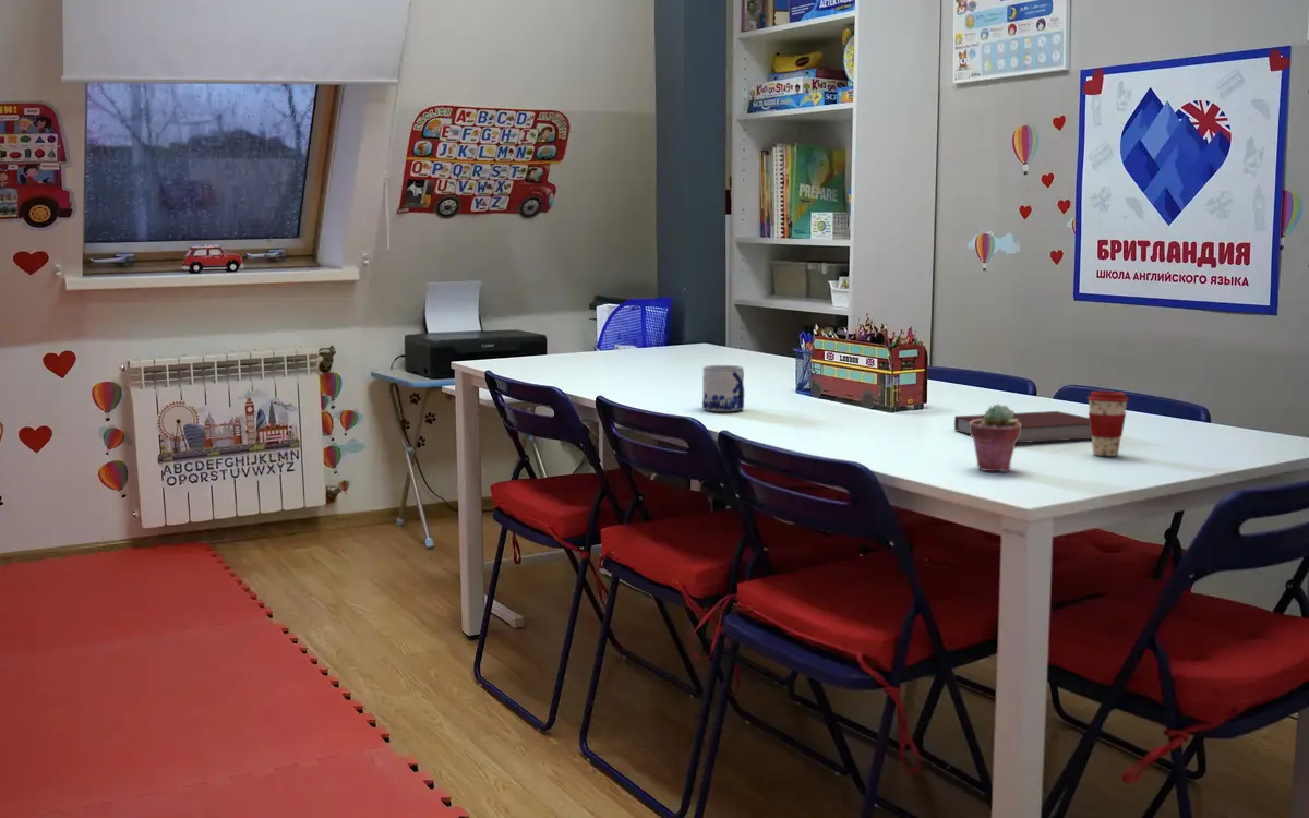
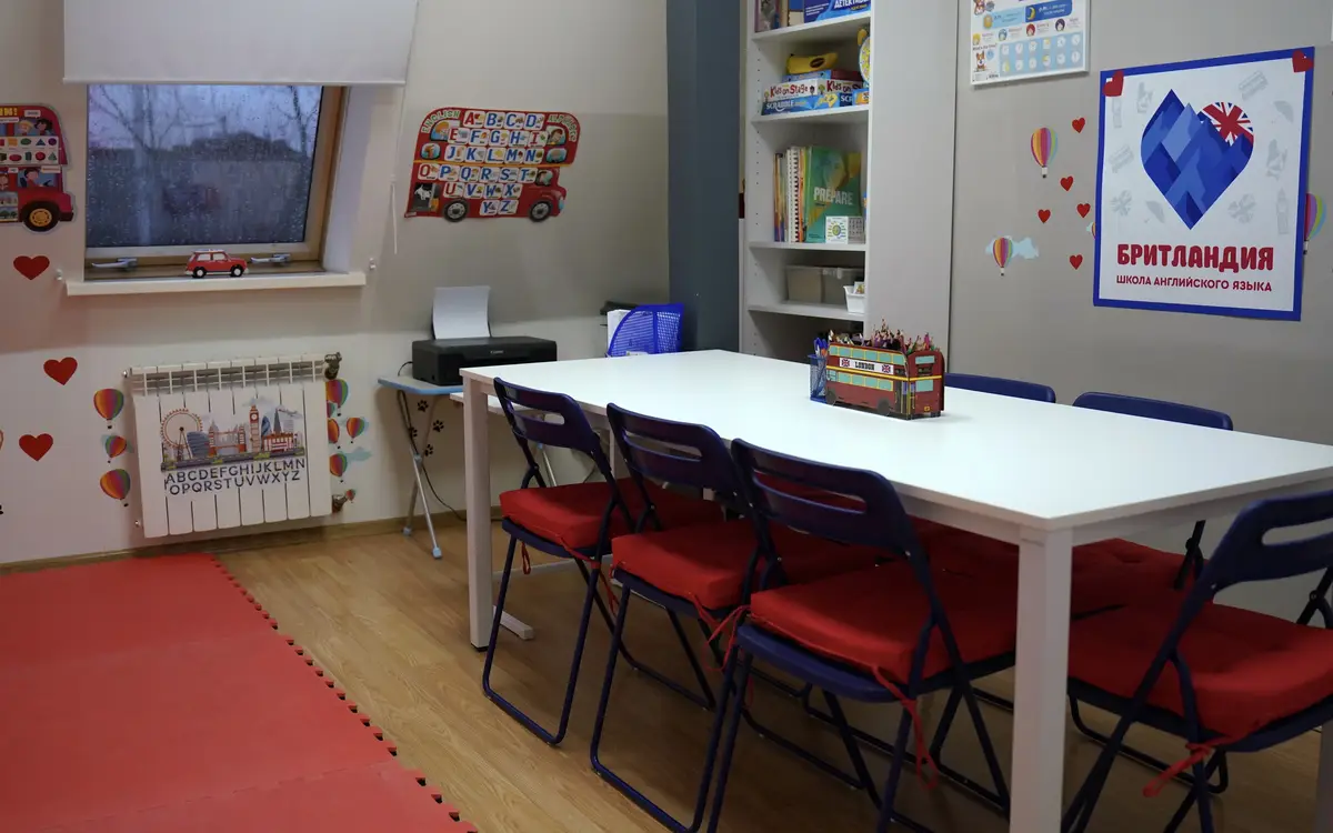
- coffee cup [1086,390,1130,457]
- notebook [953,410,1092,444]
- mug [701,364,746,412]
- potted succulent [969,402,1021,472]
